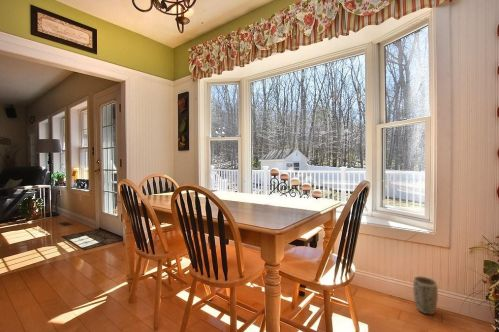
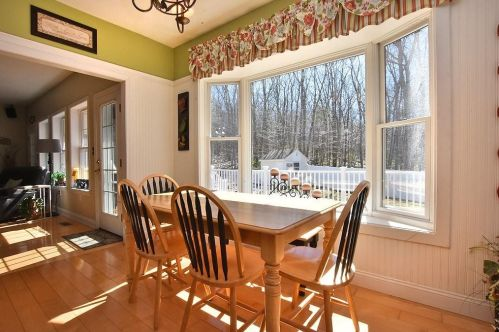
- plant pot [412,275,439,316]
